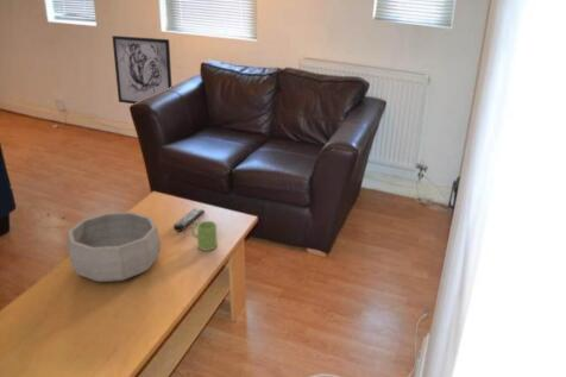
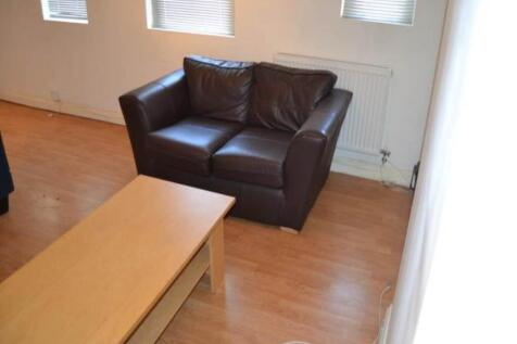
- wall art [111,34,172,105]
- mug [190,220,219,252]
- remote control [172,207,206,233]
- decorative bowl [65,211,162,283]
